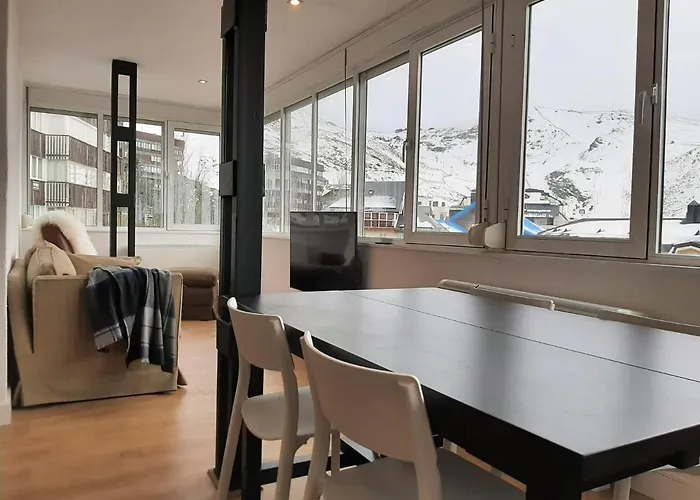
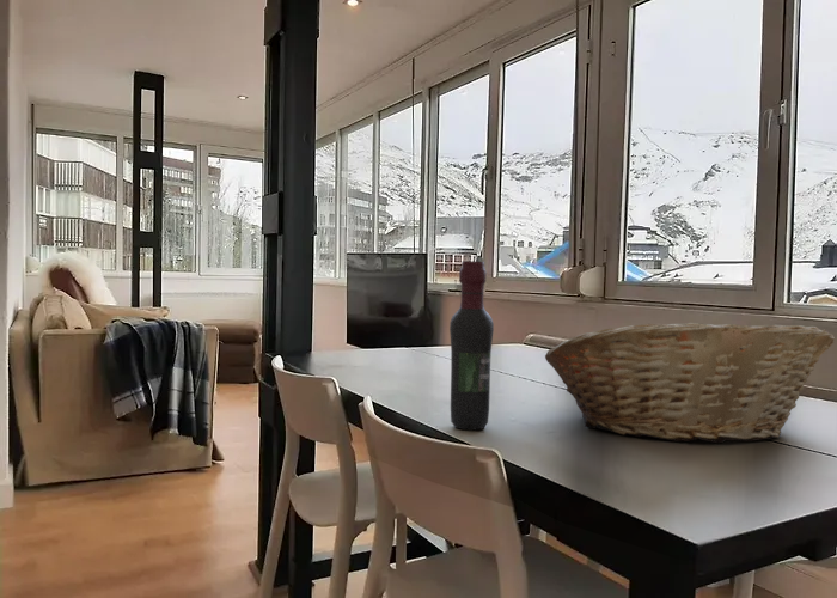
+ wine bottle [448,260,495,431]
+ fruit basket [544,322,836,444]
